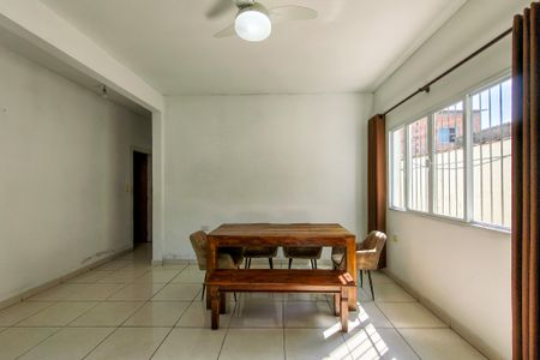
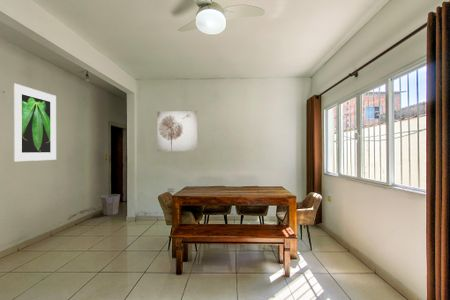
+ wall art [156,110,198,152]
+ waste bin [100,193,121,216]
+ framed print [12,82,57,162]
